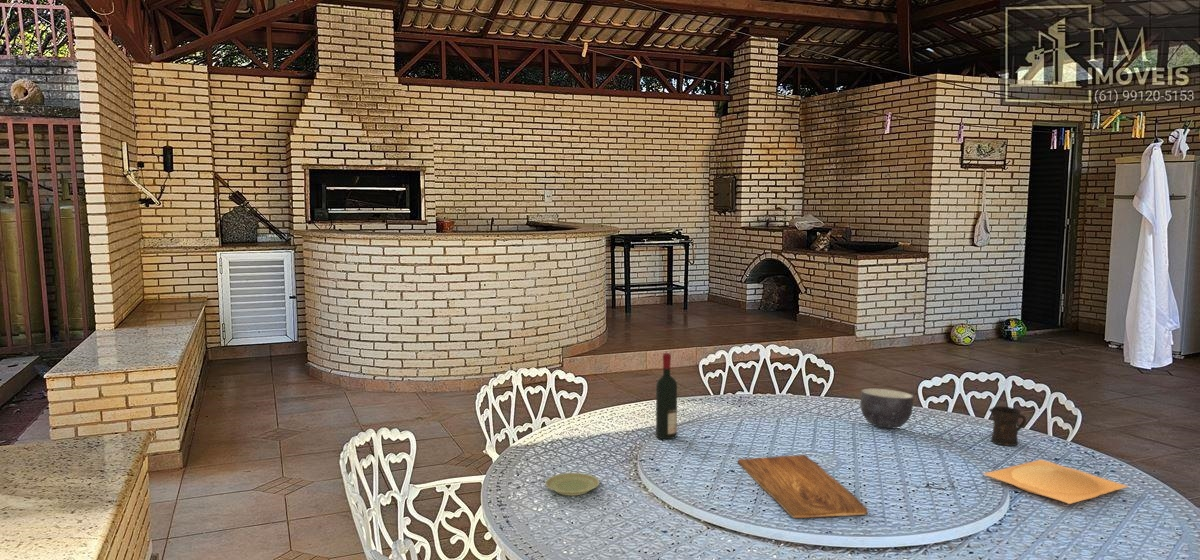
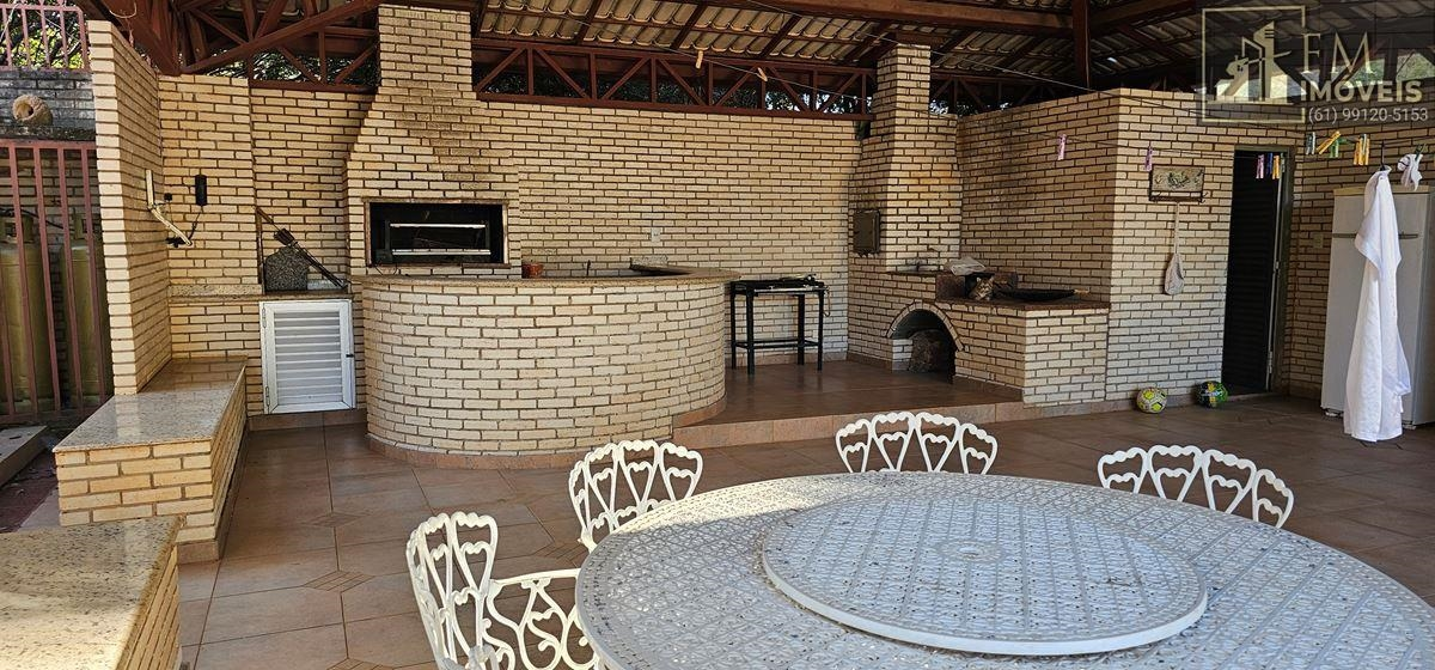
- alcohol [655,352,678,440]
- cutting board [737,454,868,519]
- mug [988,405,1027,447]
- bowl [859,388,914,429]
- plate [545,472,600,496]
- plate [982,459,1131,505]
